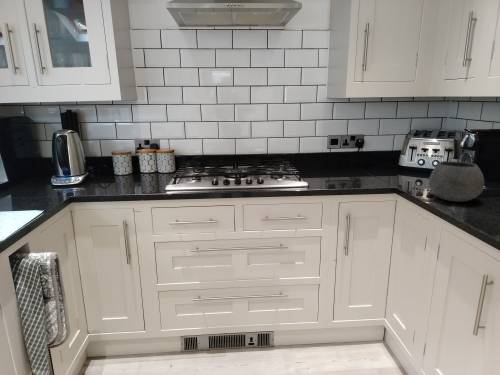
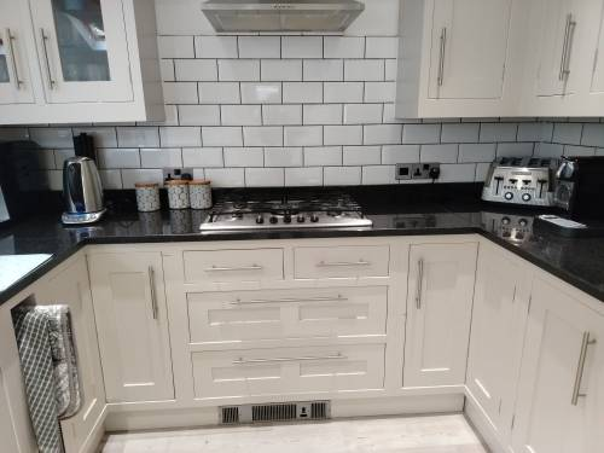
- bowl [428,160,485,203]
